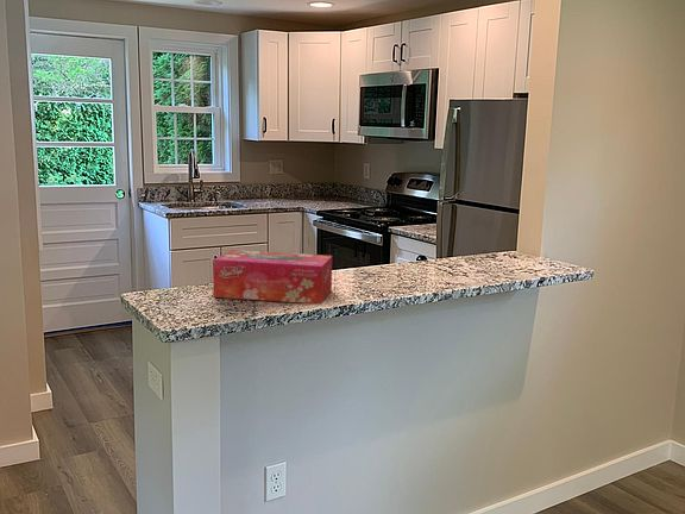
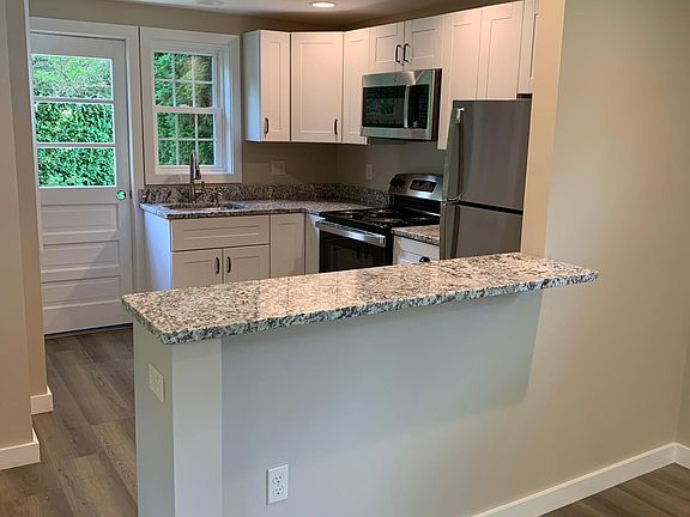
- tissue box [212,249,333,305]
